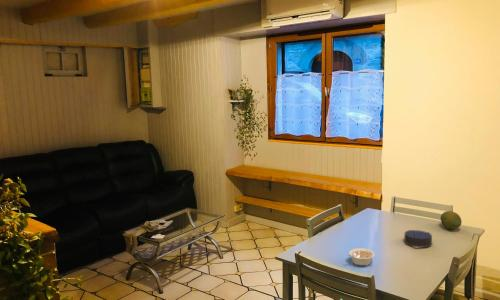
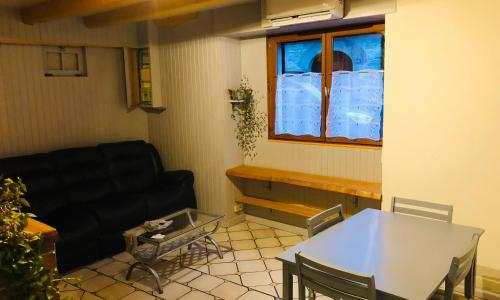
- candle [403,229,434,249]
- legume [347,247,376,267]
- fruit [440,210,463,230]
